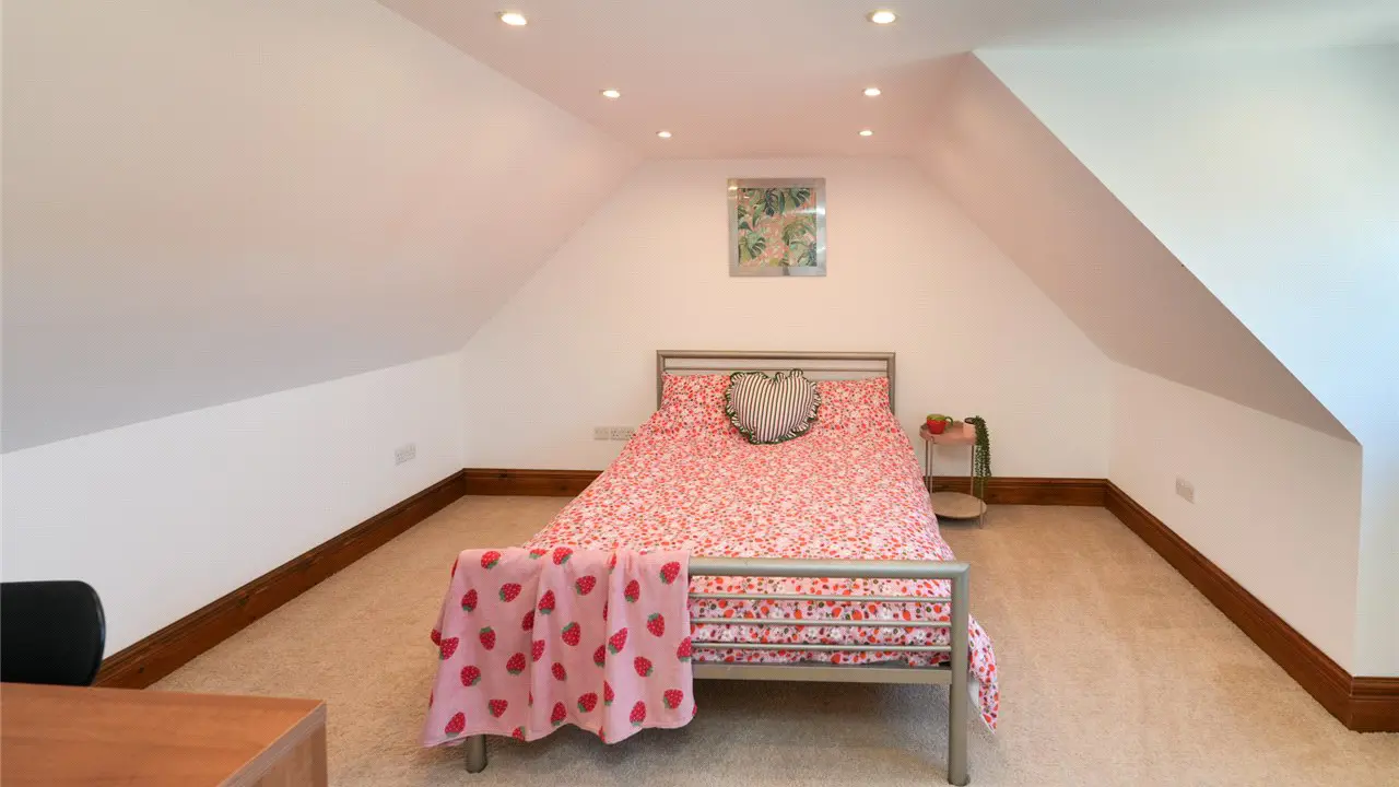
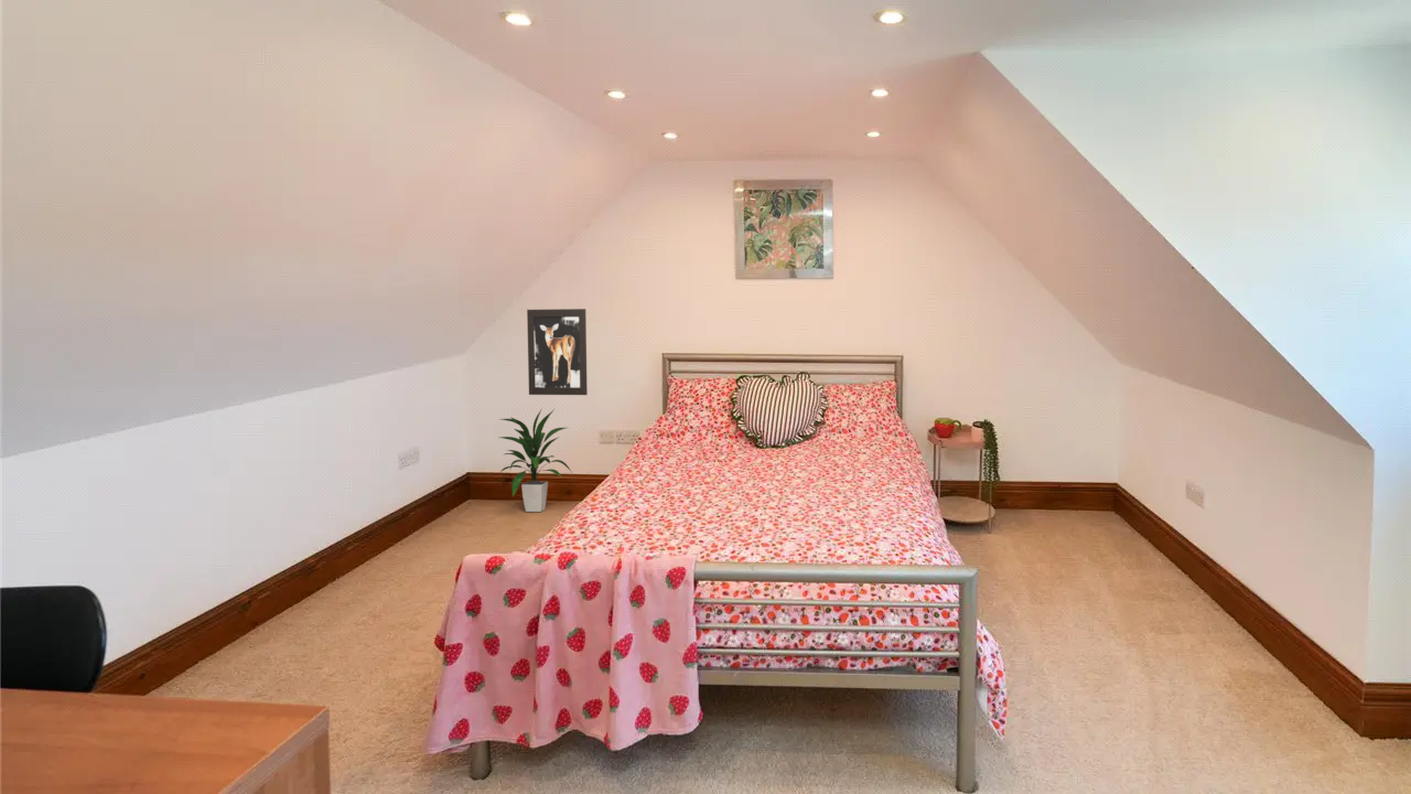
+ indoor plant [499,407,574,513]
+ wall art [526,308,589,396]
